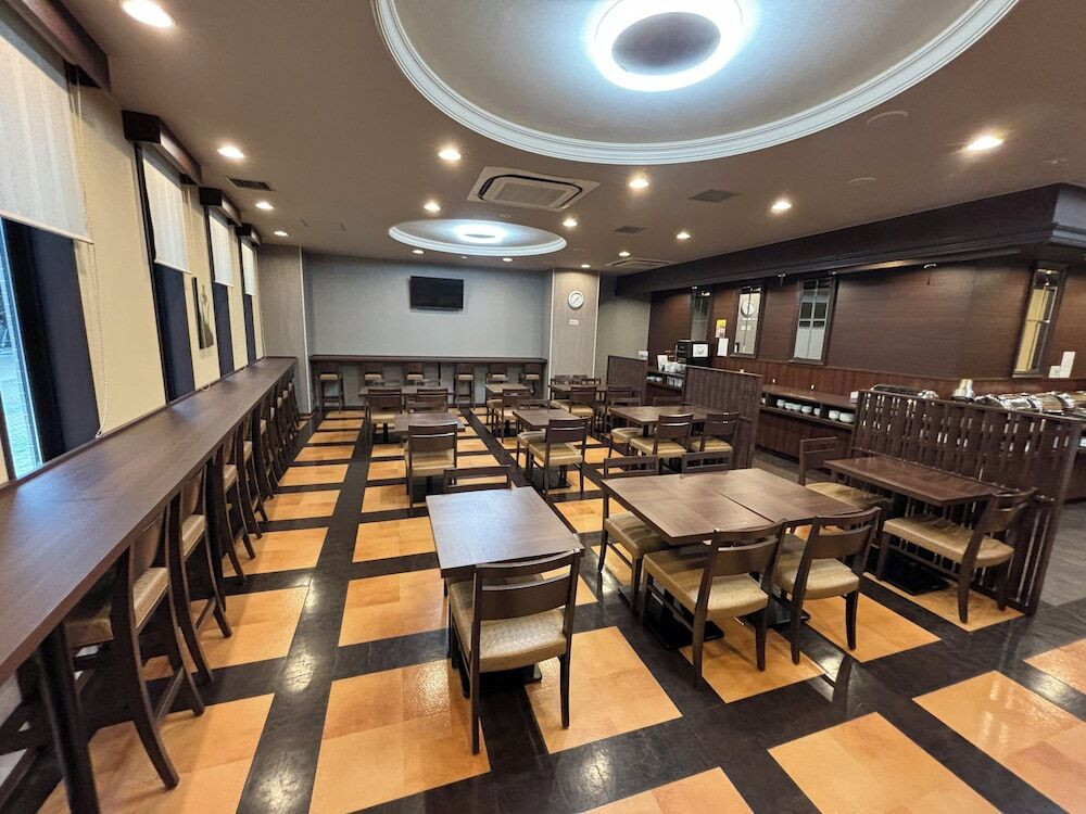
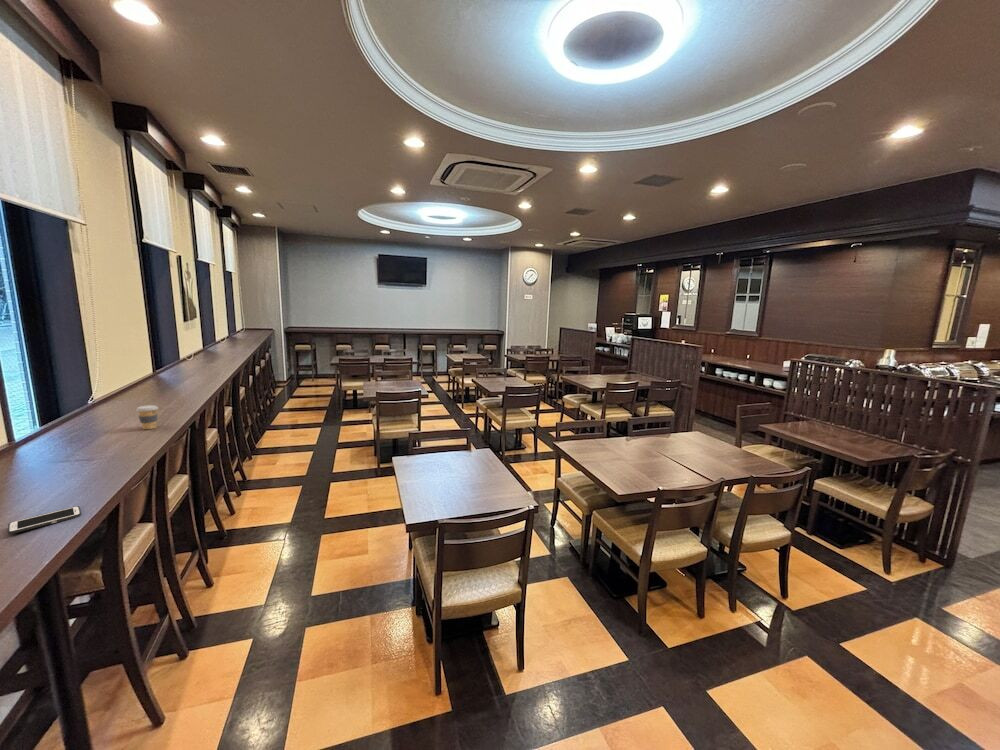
+ cell phone [7,505,82,535]
+ coffee cup [135,404,159,430]
